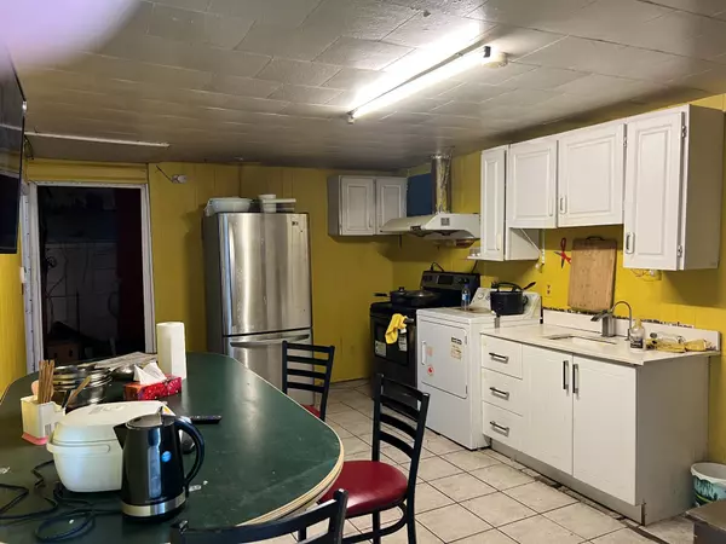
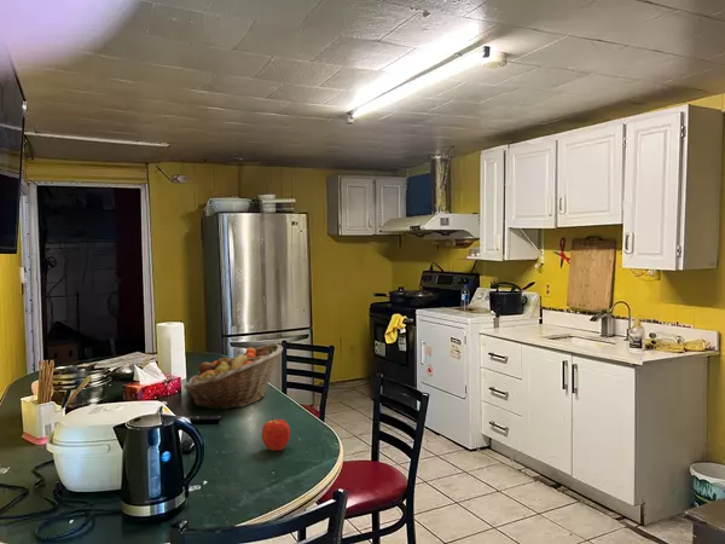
+ fruit basket [182,342,284,411]
+ apple [261,417,291,452]
